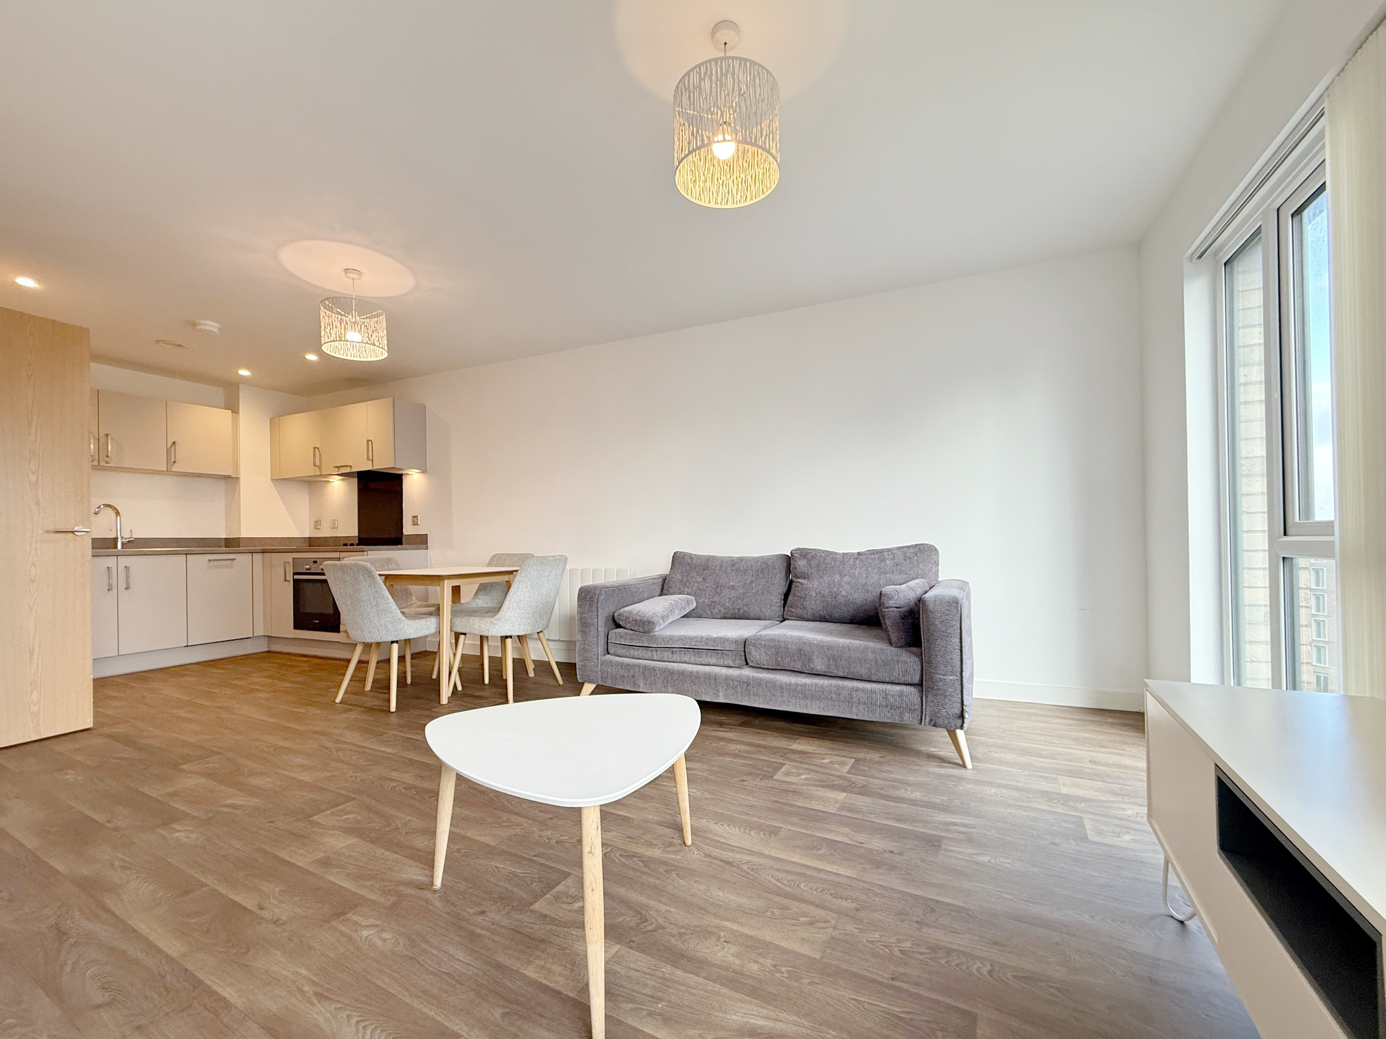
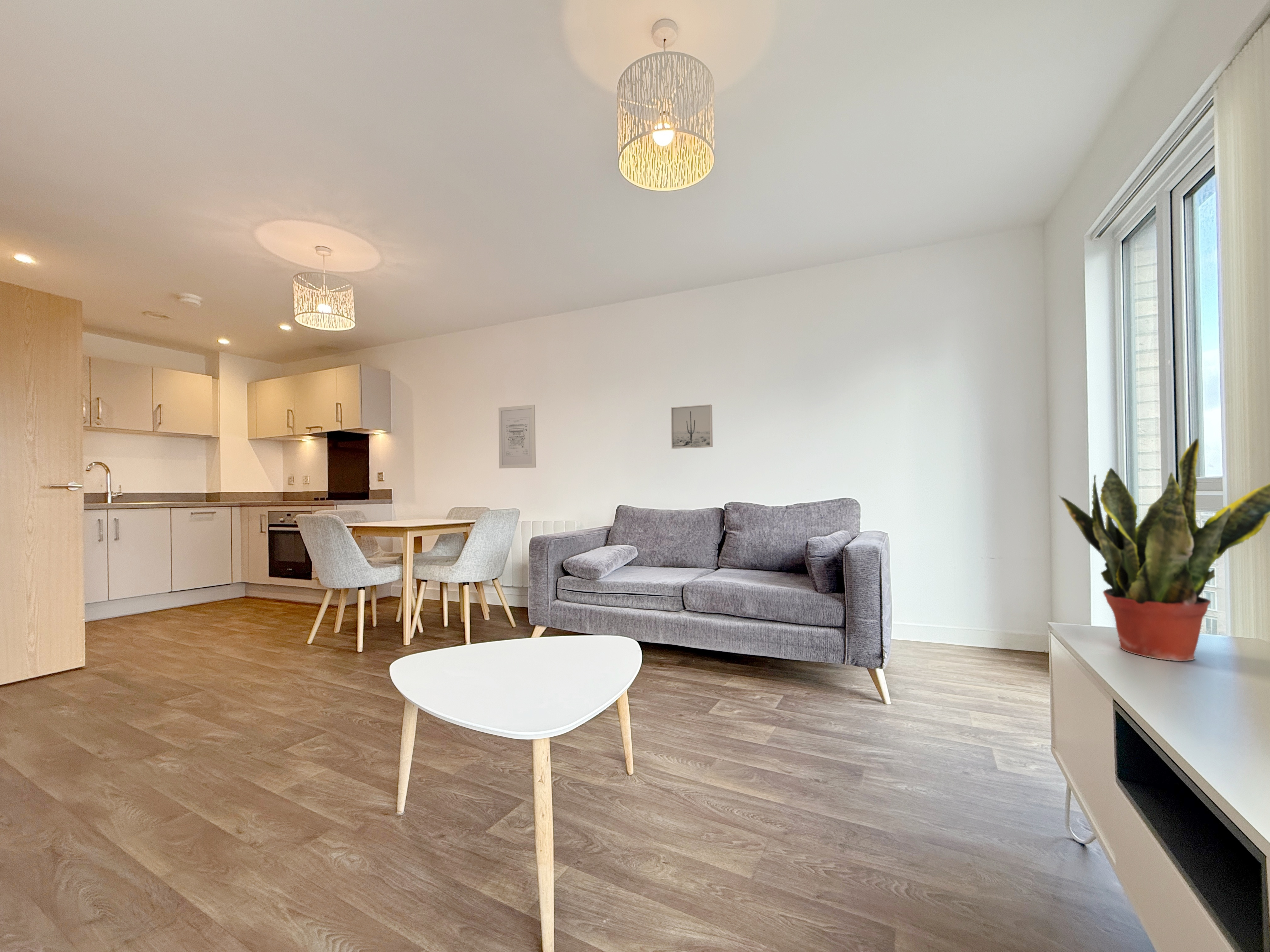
+ wall art [498,404,536,469]
+ wall art [671,404,713,449]
+ potted plant [1058,438,1270,661]
